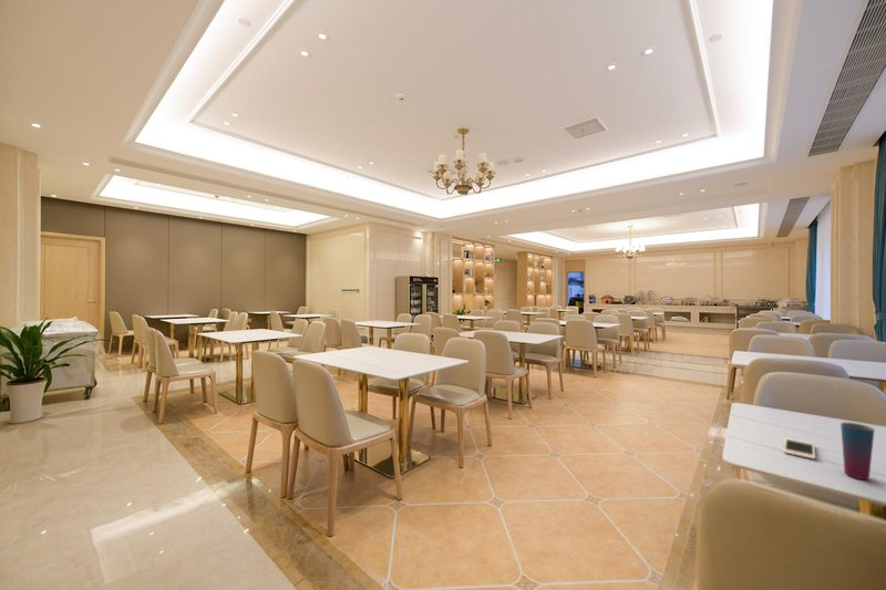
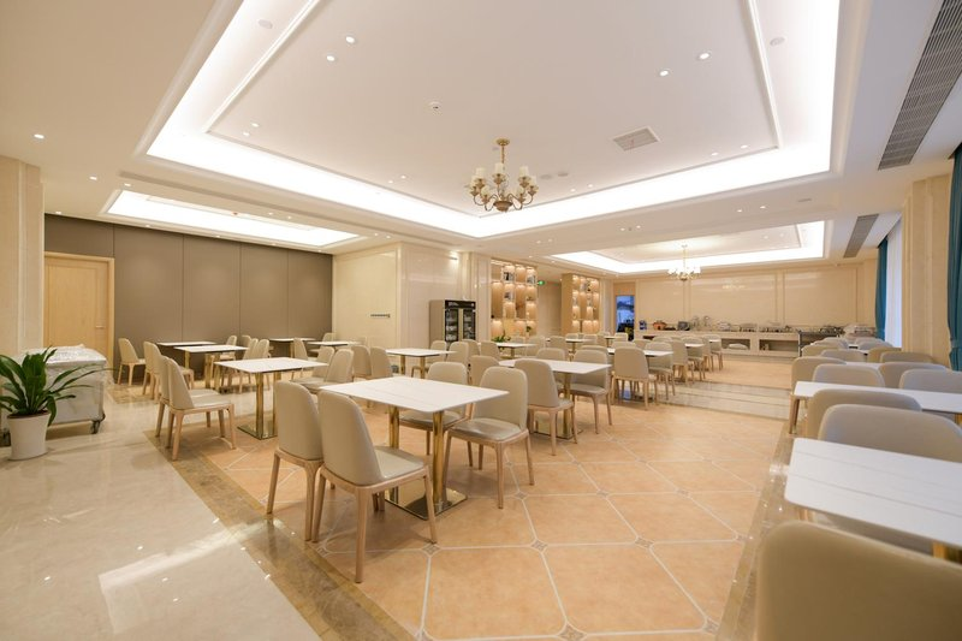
- cup [839,422,875,480]
- cell phone [782,437,816,460]
